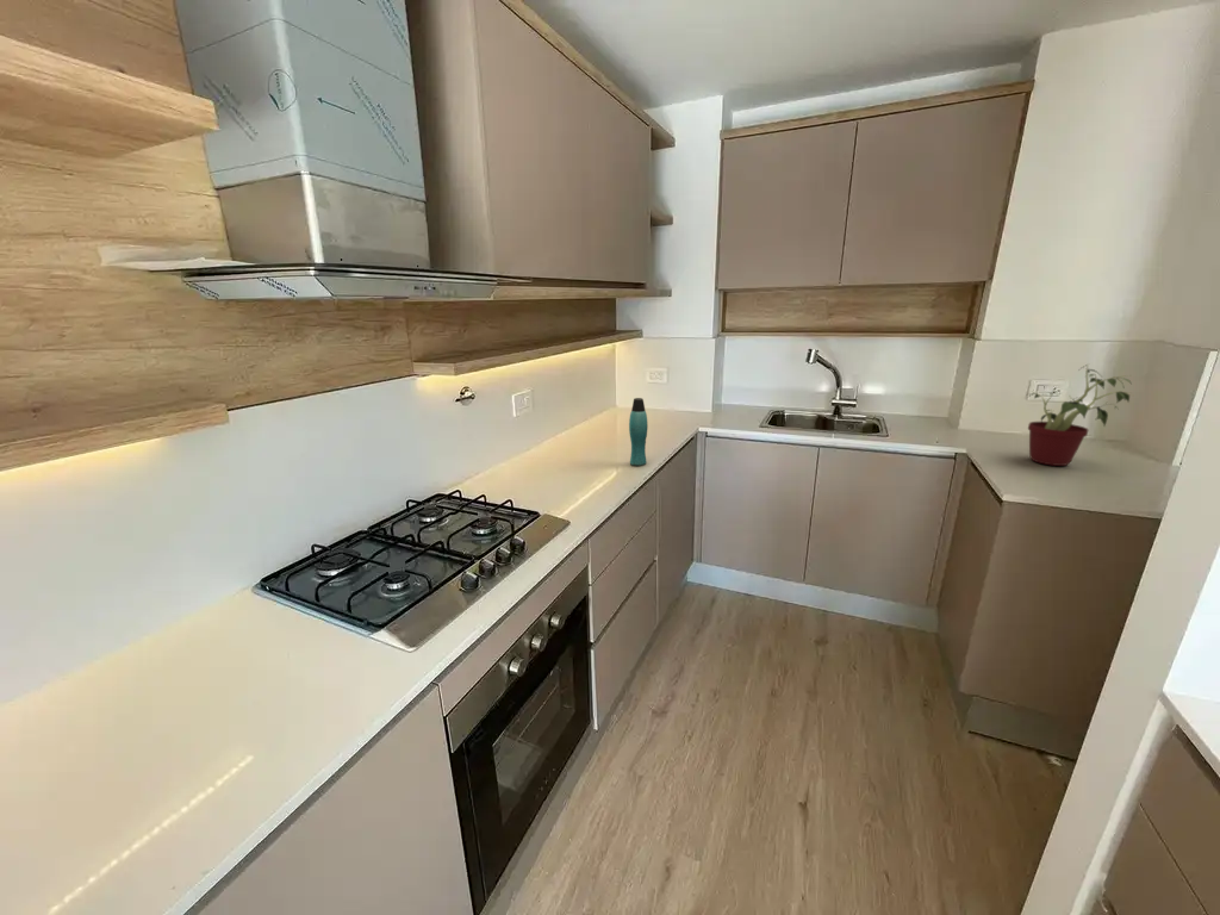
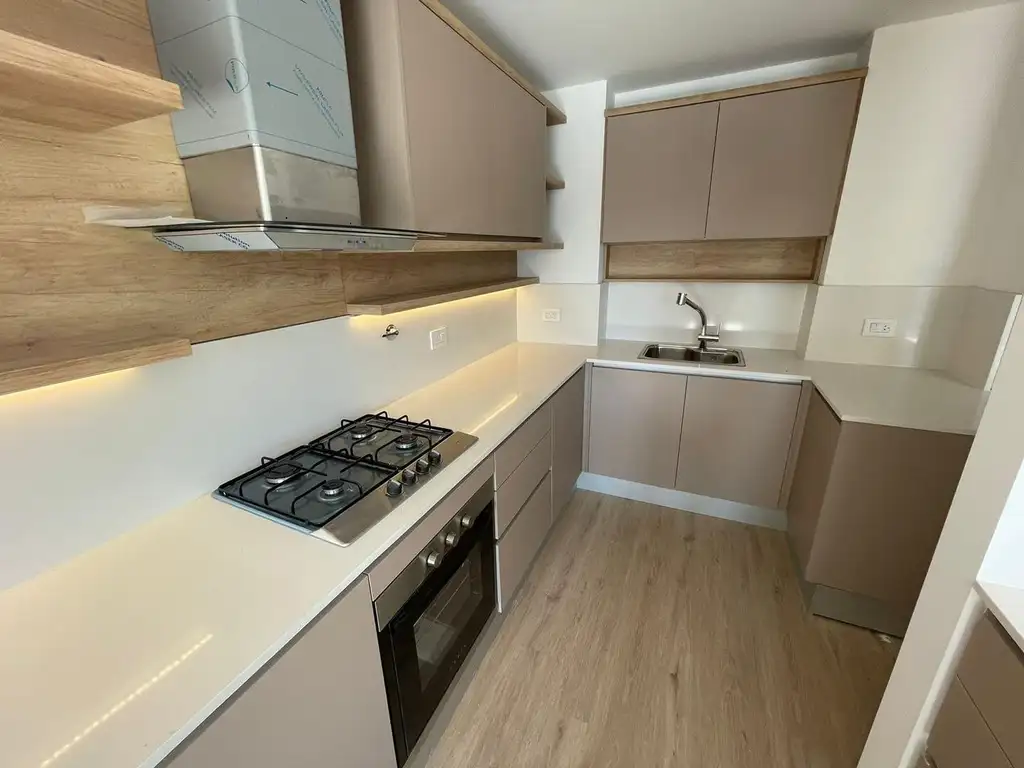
- bottle [628,397,649,467]
- potted plant [1026,362,1133,467]
